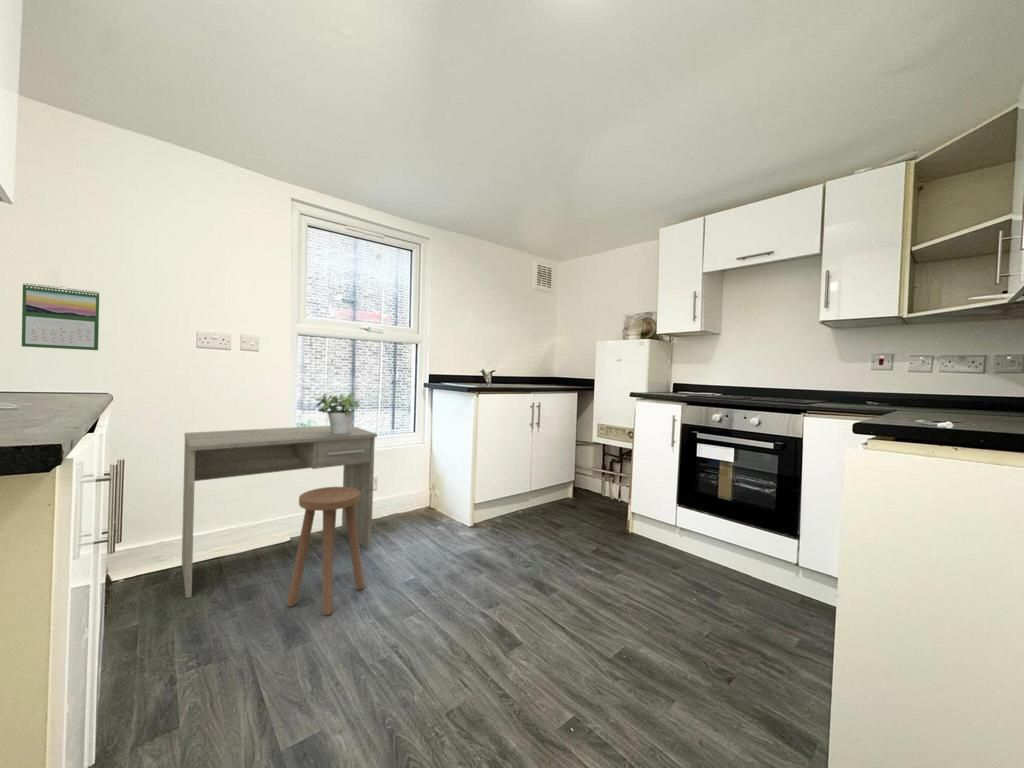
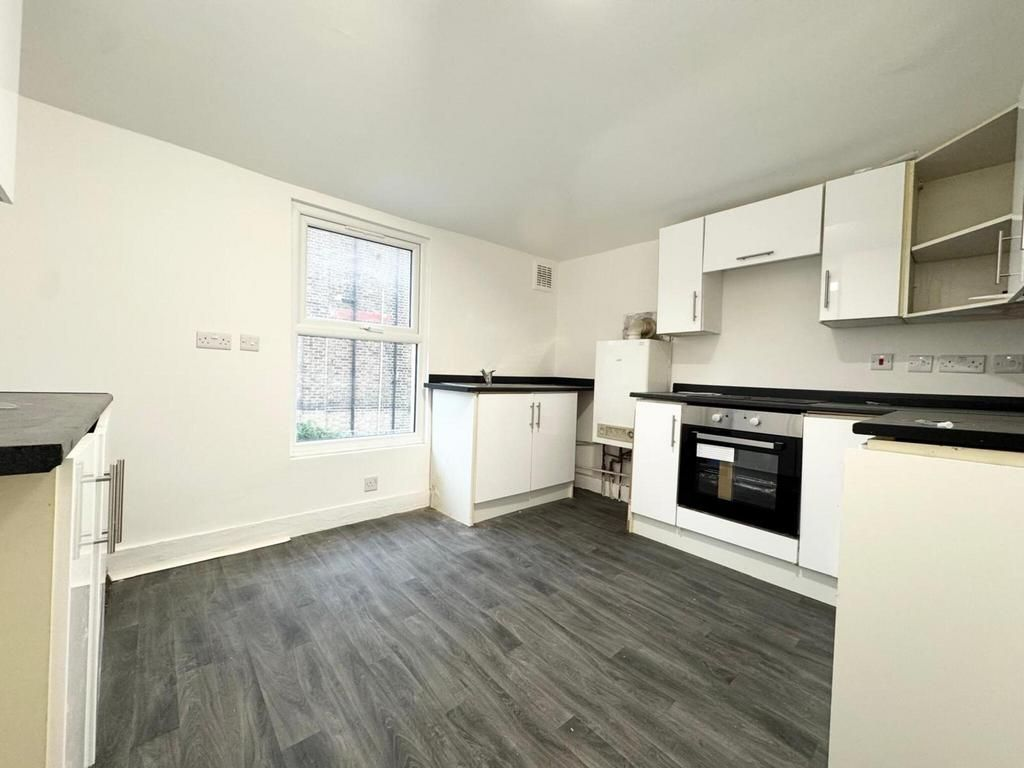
- stool [286,486,365,616]
- potted plant [314,391,361,434]
- calendar [21,282,100,351]
- desk [181,425,378,599]
